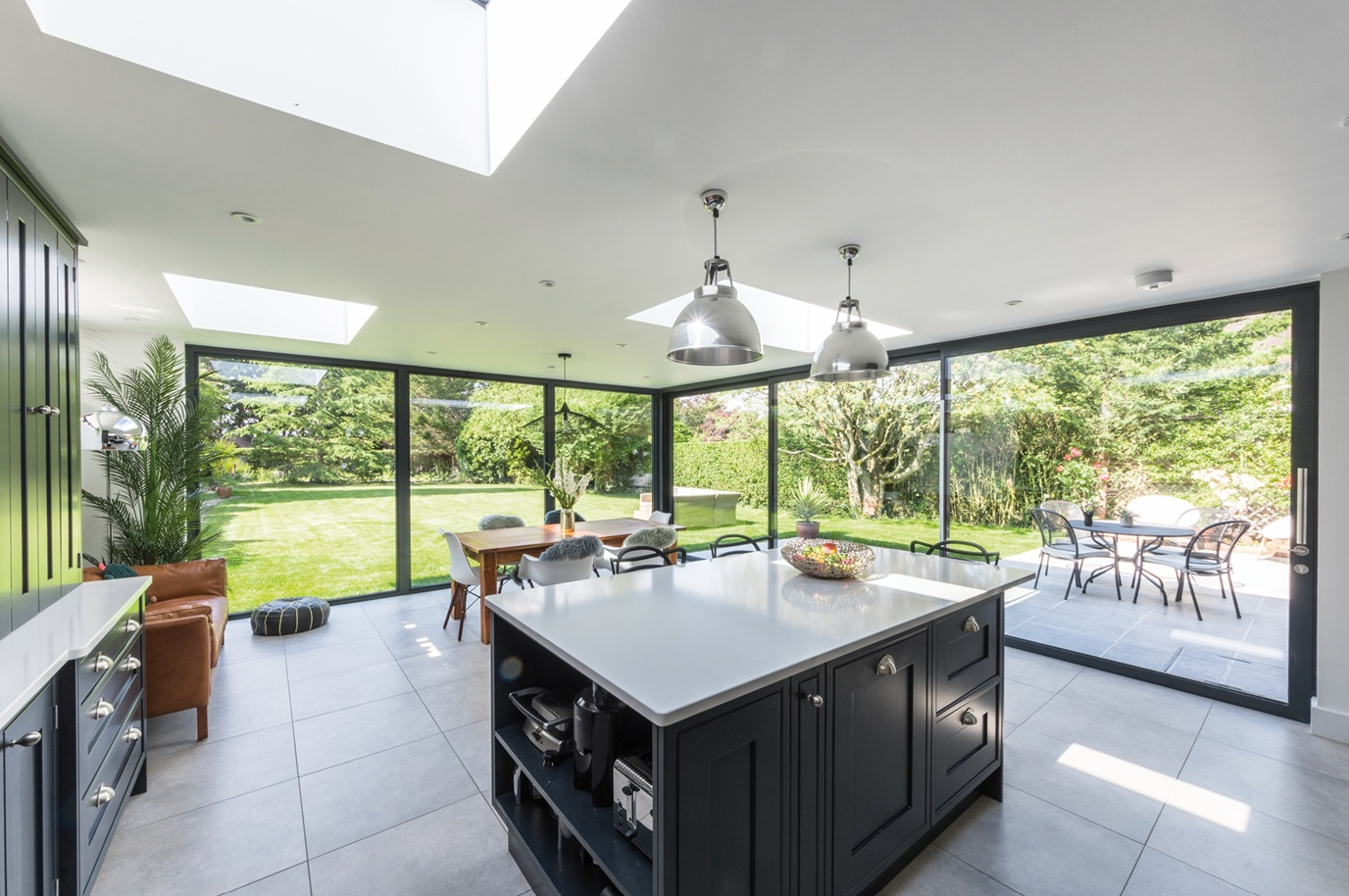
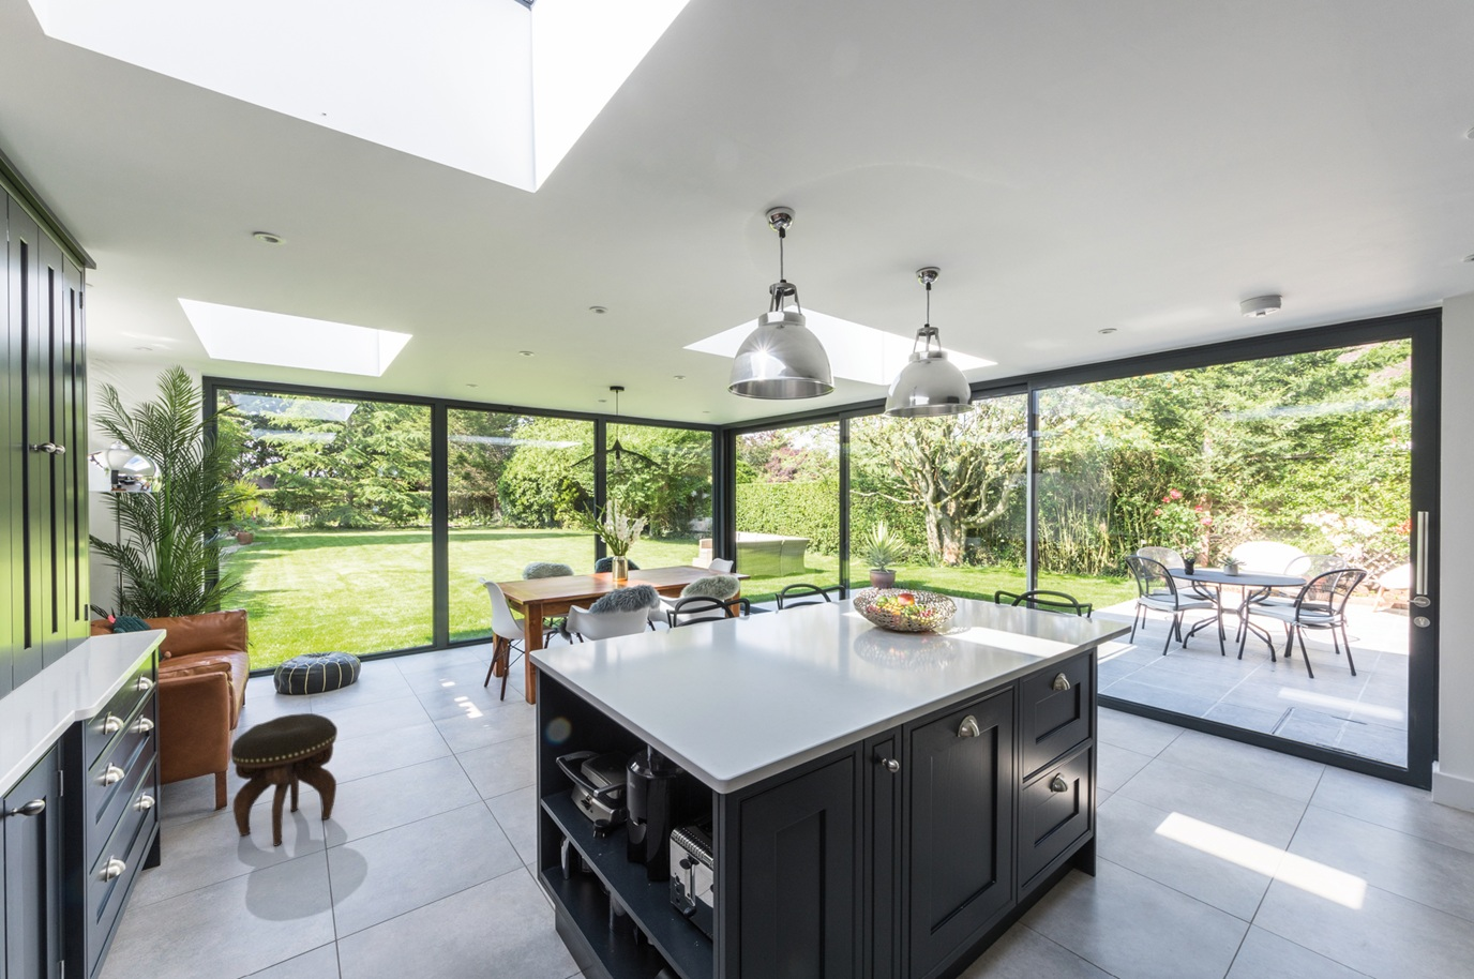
+ footstool [231,712,339,847]
